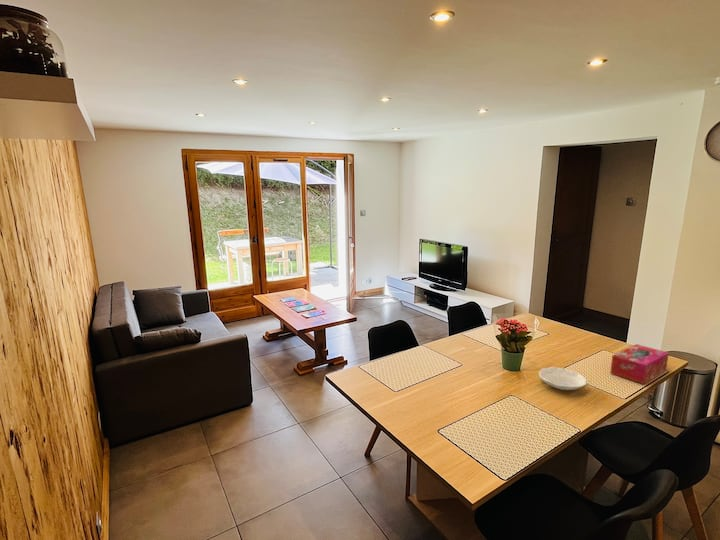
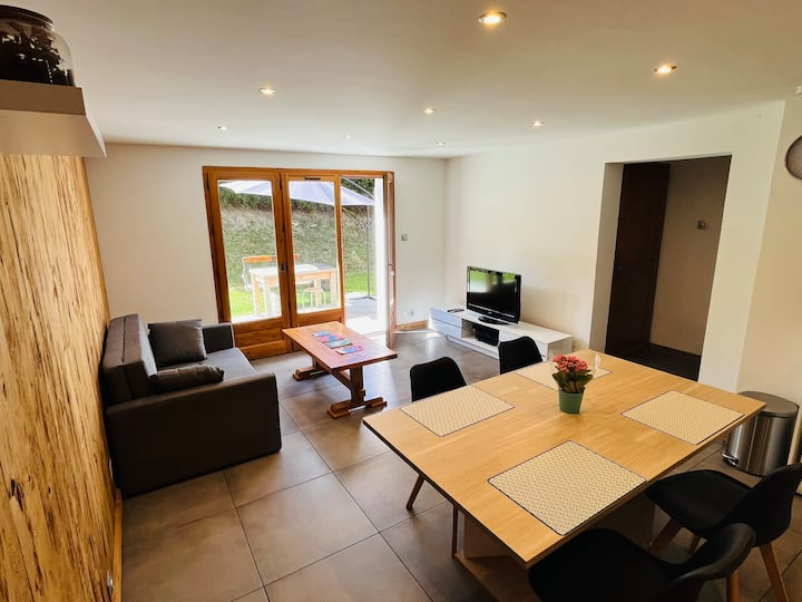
- tissue box [609,343,670,385]
- bowl [538,366,588,391]
